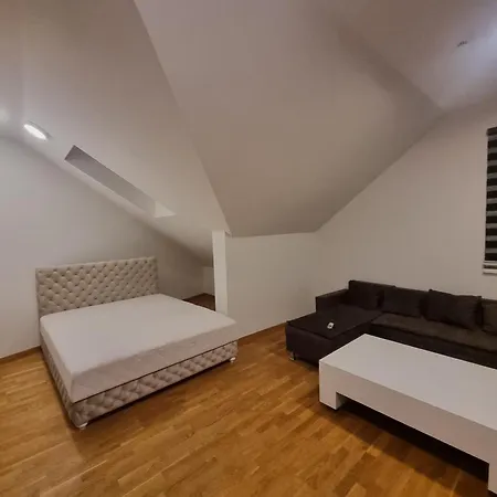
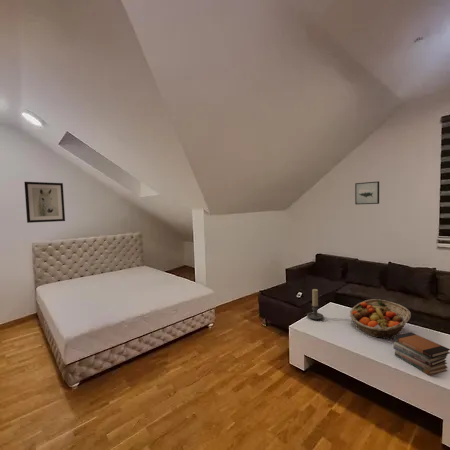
+ wall art [23,181,66,224]
+ book stack [392,331,450,376]
+ fruit basket [349,298,412,340]
+ candle holder [306,288,325,322]
+ wall art [354,180,380,205]
